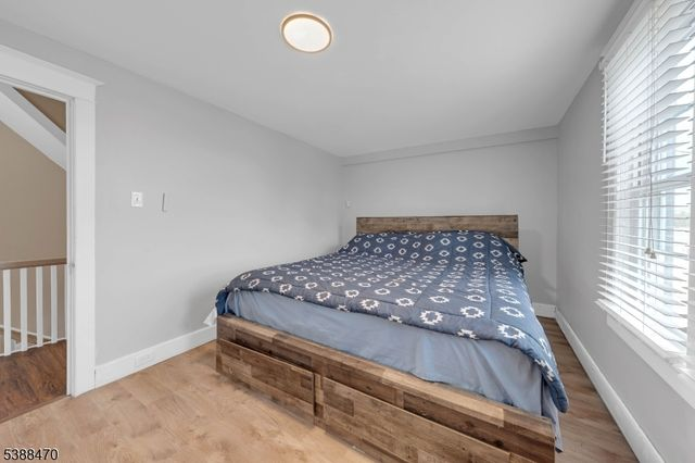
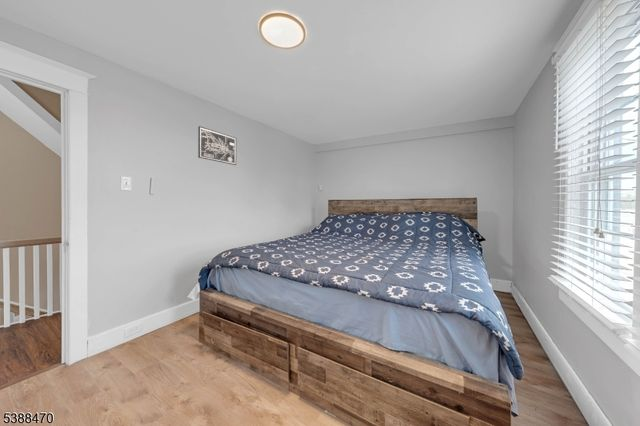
+ wall art [197,125,237,166]
